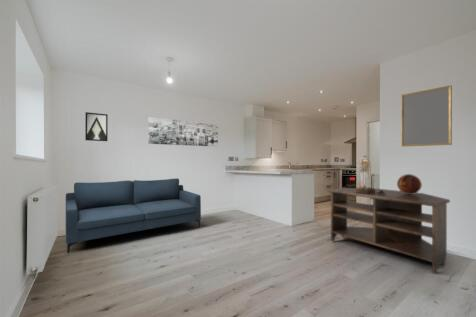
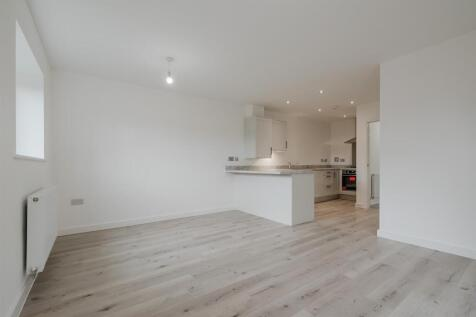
- tv stand [328,187,451,275]
- wall art [147,116,219,148]
- wall art [84,111,109,142]
- home mirror [400,84,453,148]
- decorative sphere [396,173,423,194]
- sofa [65,177,202,254]
- table lamp [354,155,386,195]
